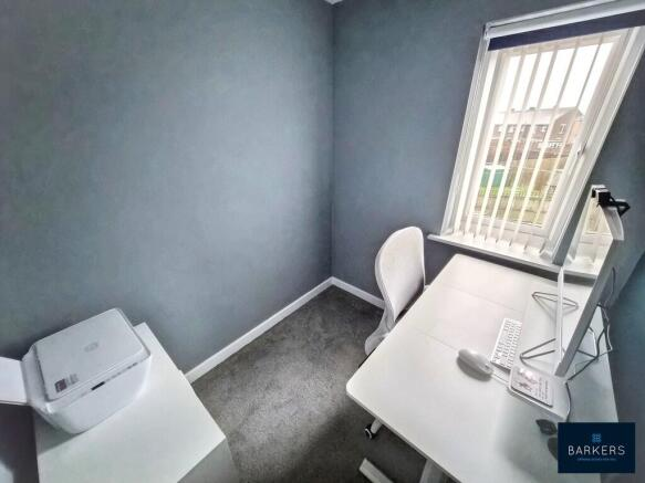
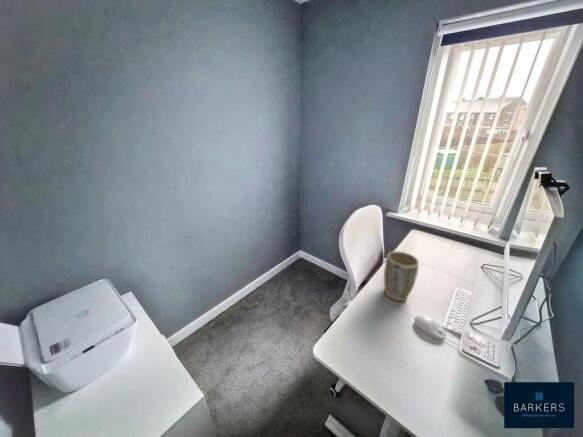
+ plant pot [383,250,420,302]
